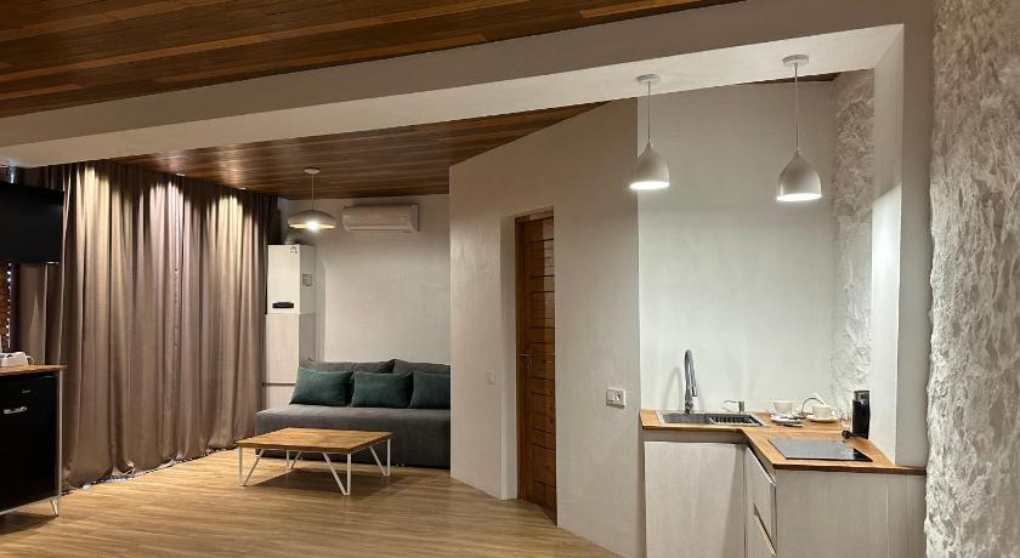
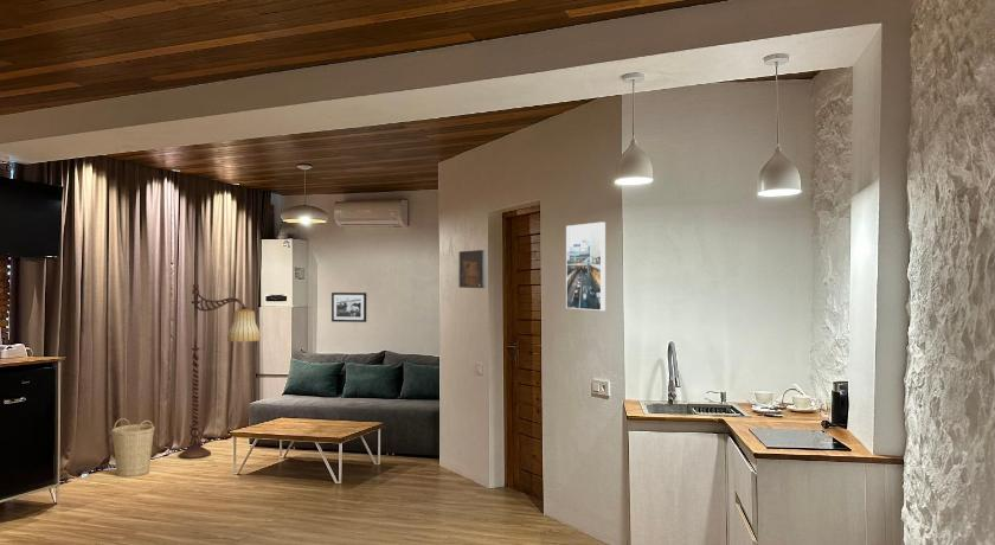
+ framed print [565,222,606,312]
+ picture frame [330,291,367,323]
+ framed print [458,249,487,289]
+ floor lamp [178,283,262,460]
+ basket [110,417,155,479]
